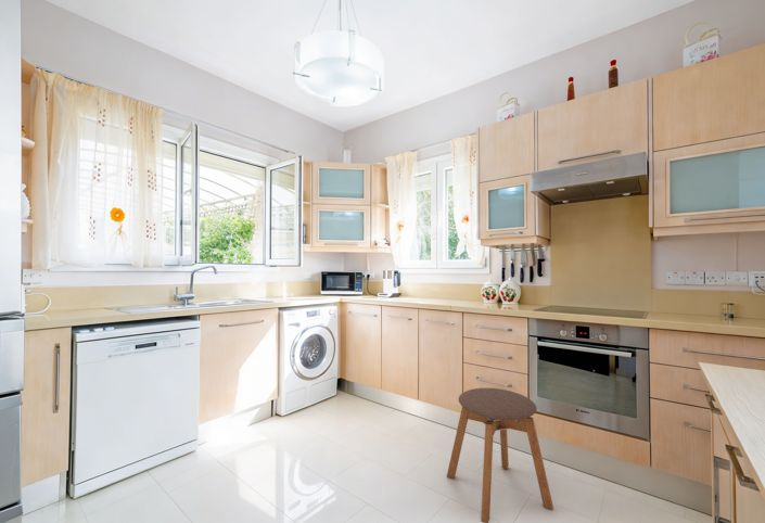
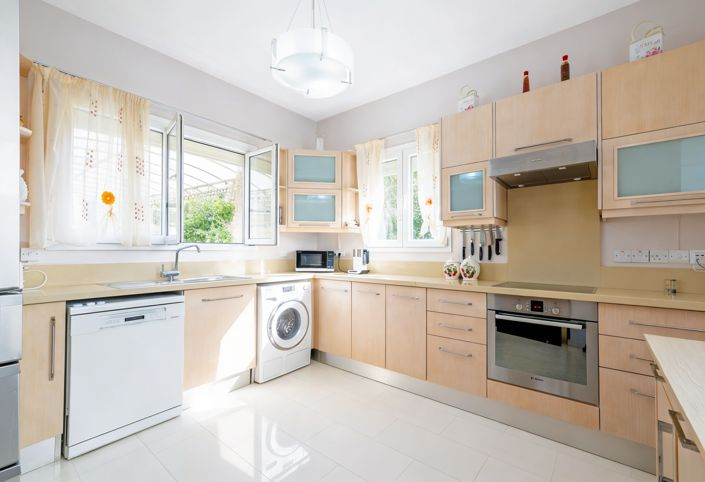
- stool [446,387,554,523]
